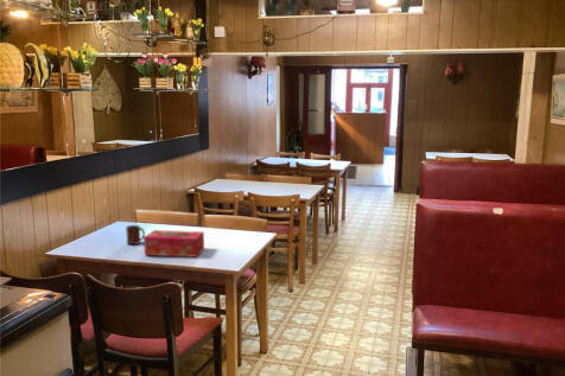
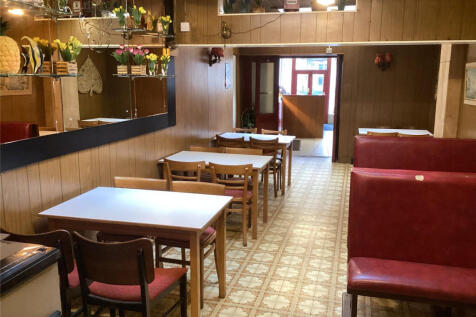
- tissue box [142,229,205,259]
- cup [125,224,146,246]
